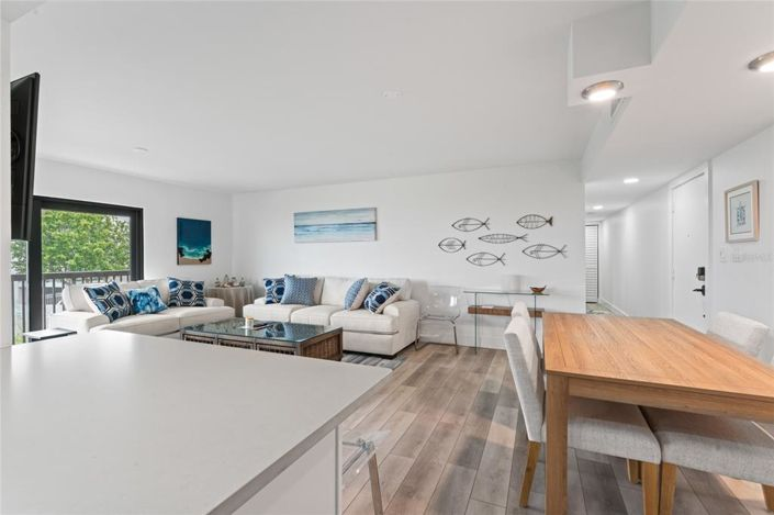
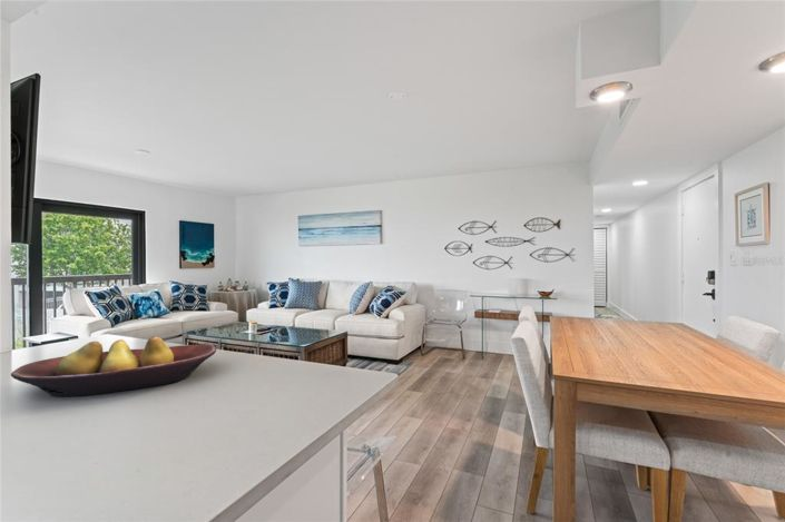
+ fruit bowl [10,335,217,398]
